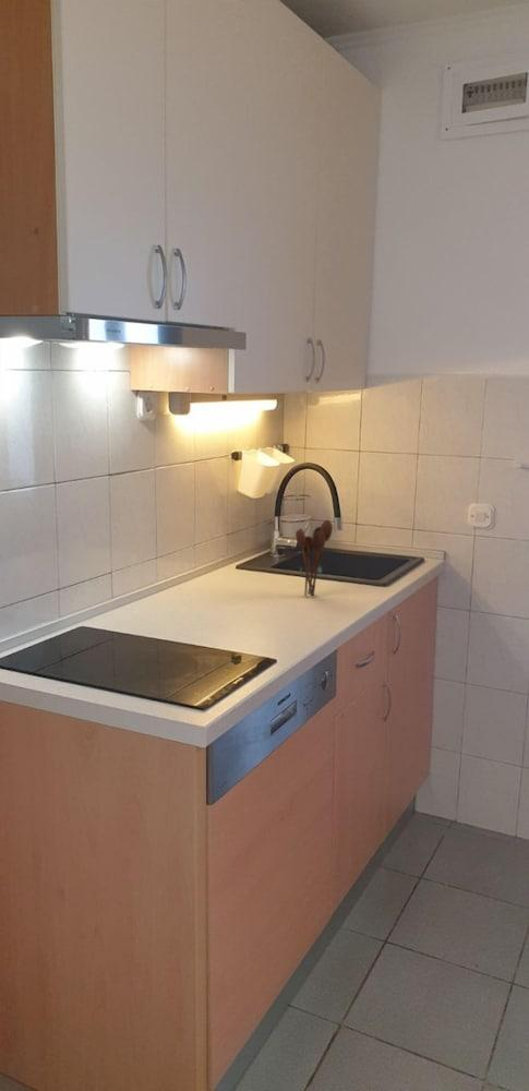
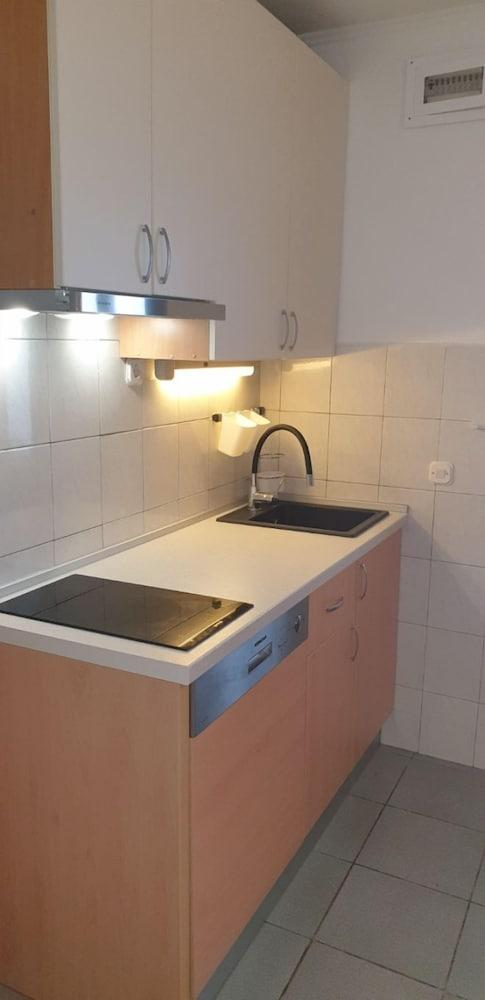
- utensil holder [294,519,334,598]
